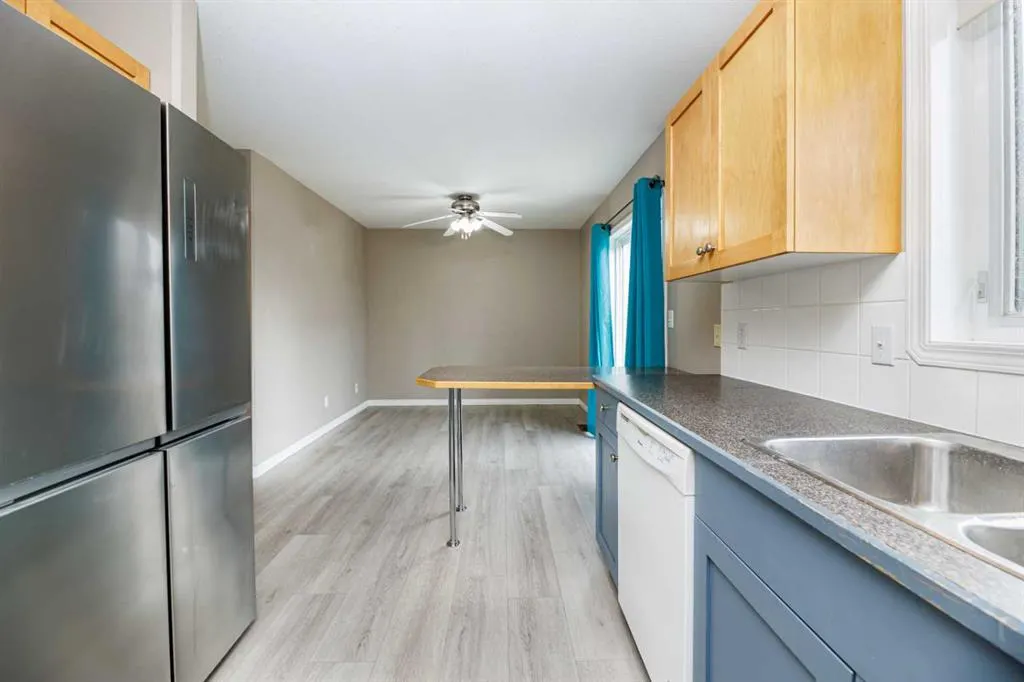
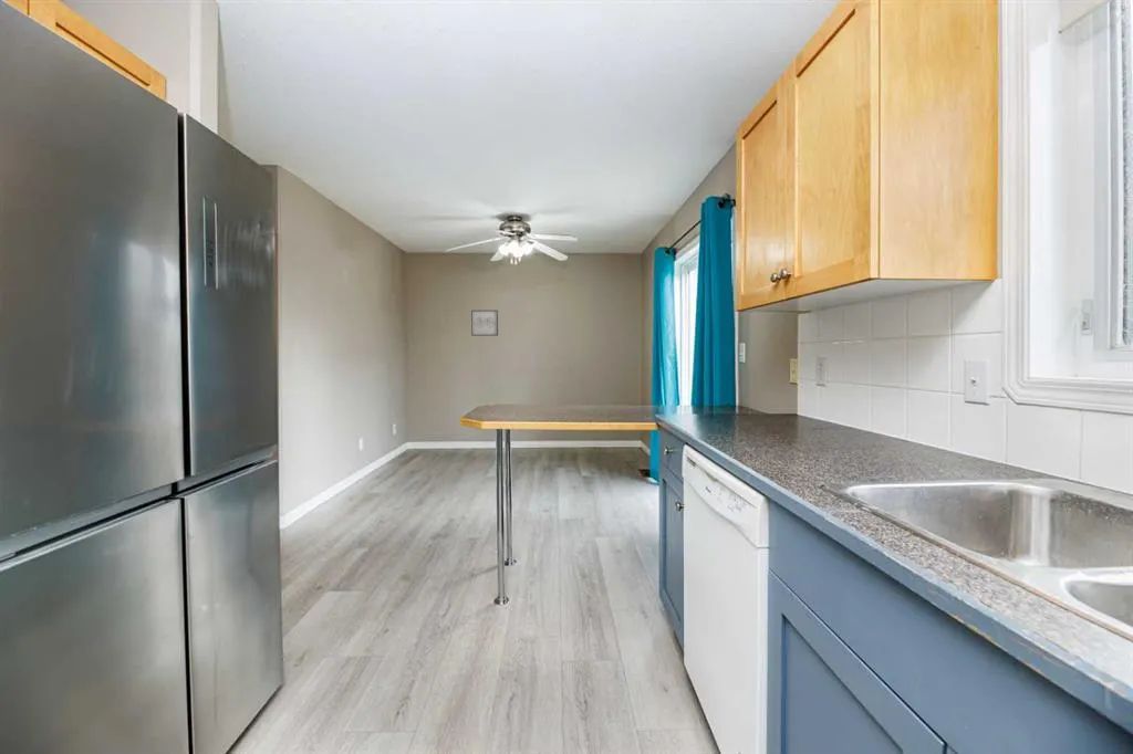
+ wall art [470,310,499,337]
